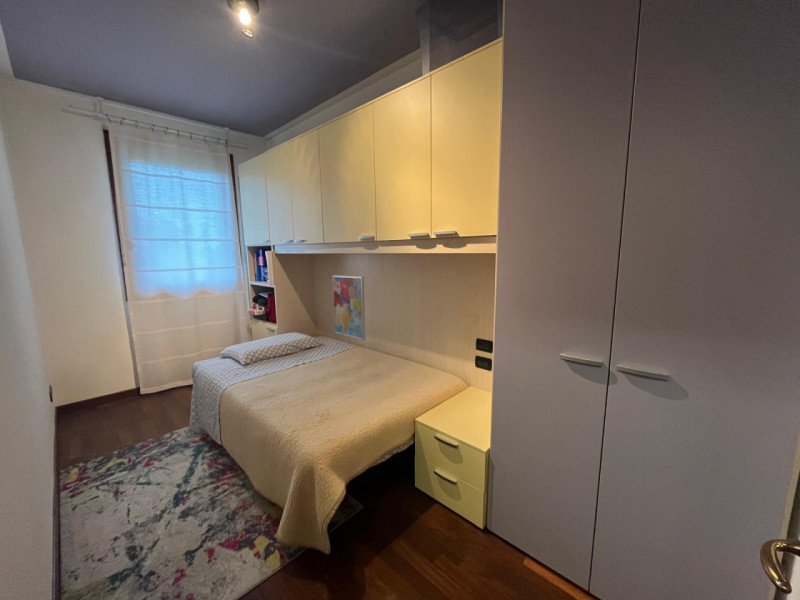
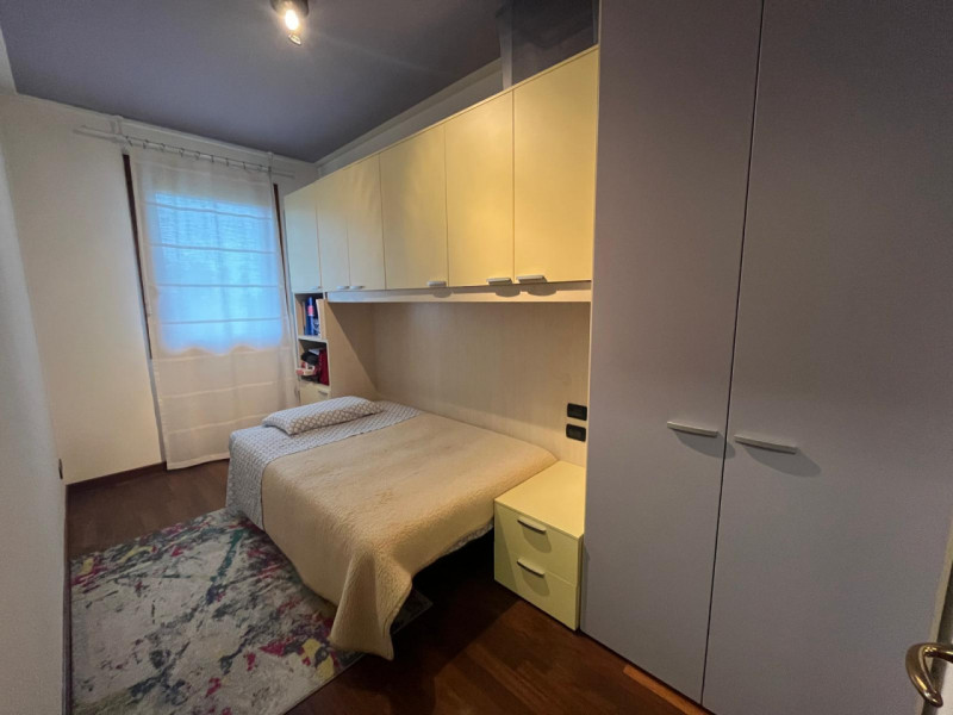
- wall art [332,274,366,341]
